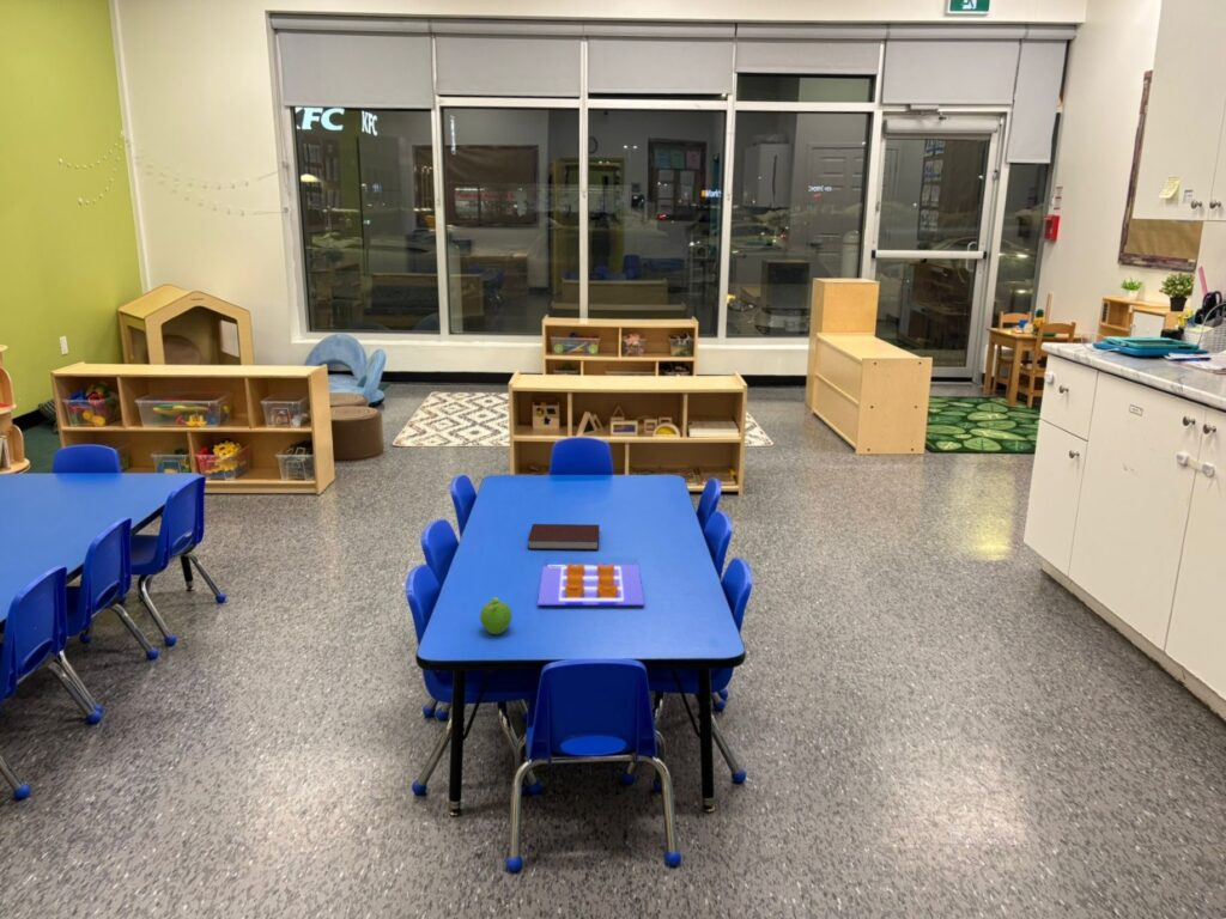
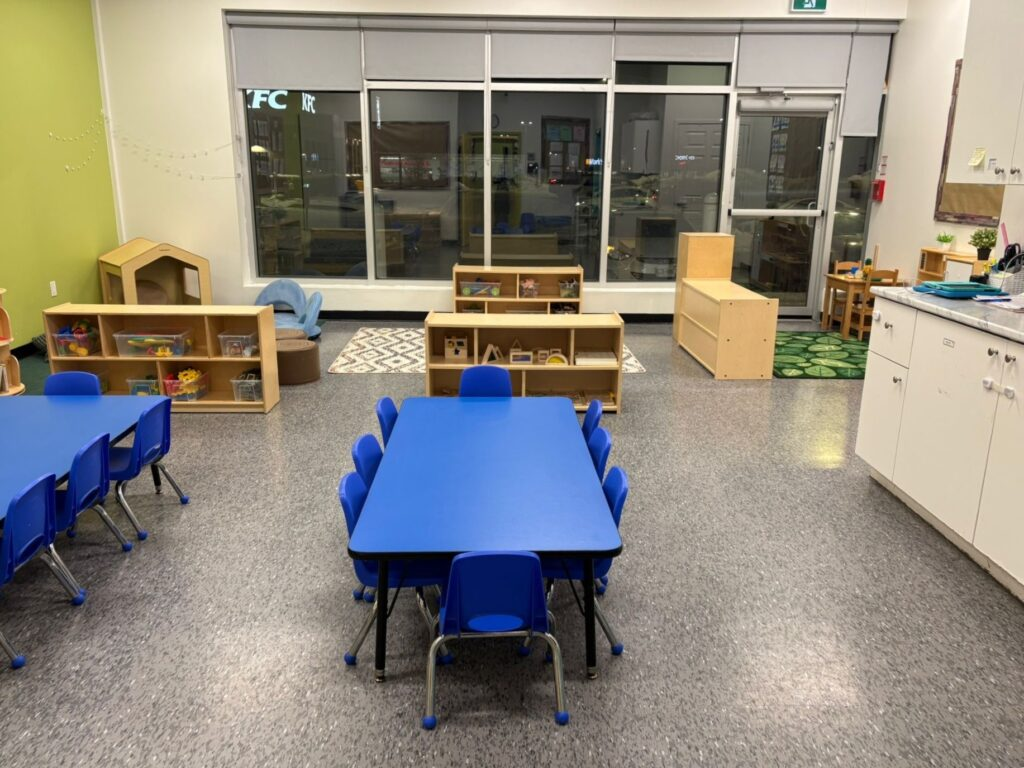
- notebook [527,523,600,550]
- poster [536,561,645,607]
- fruit [479,596,514,635]
